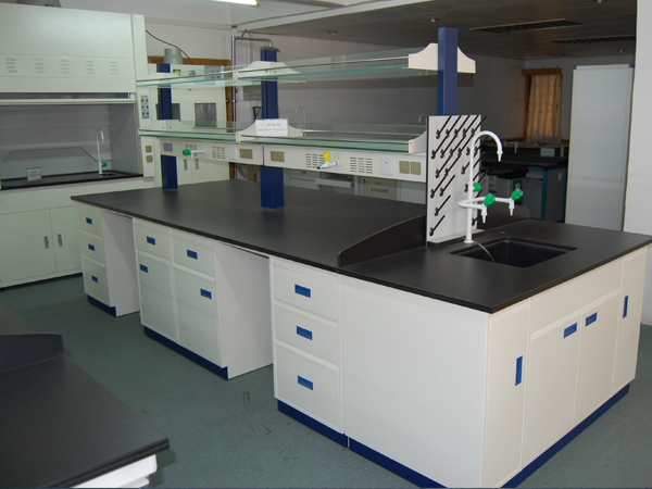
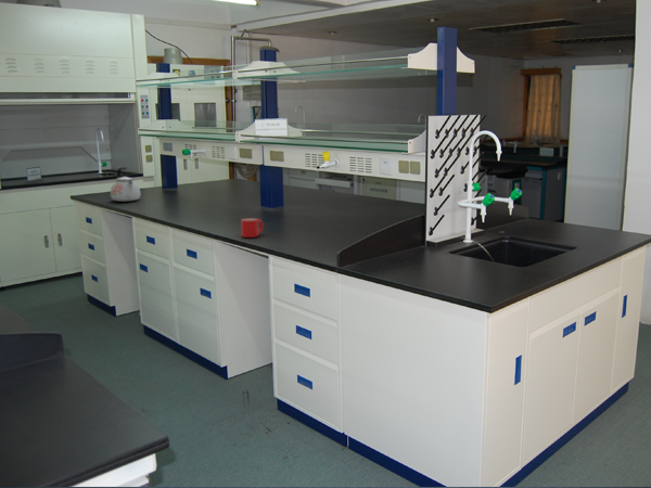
+ mug [240,217,265,239]
+ kettle [110,167,142,203]
